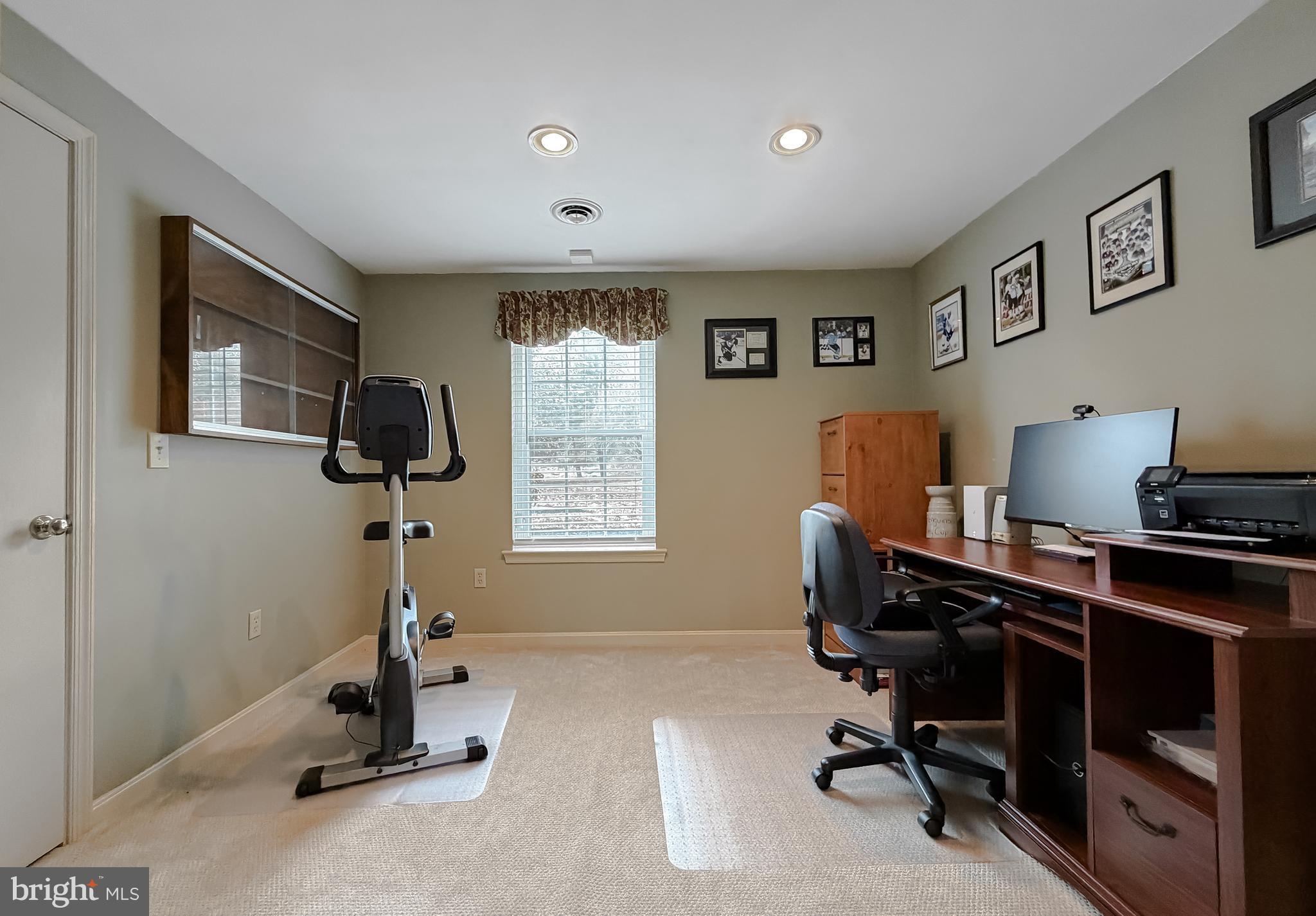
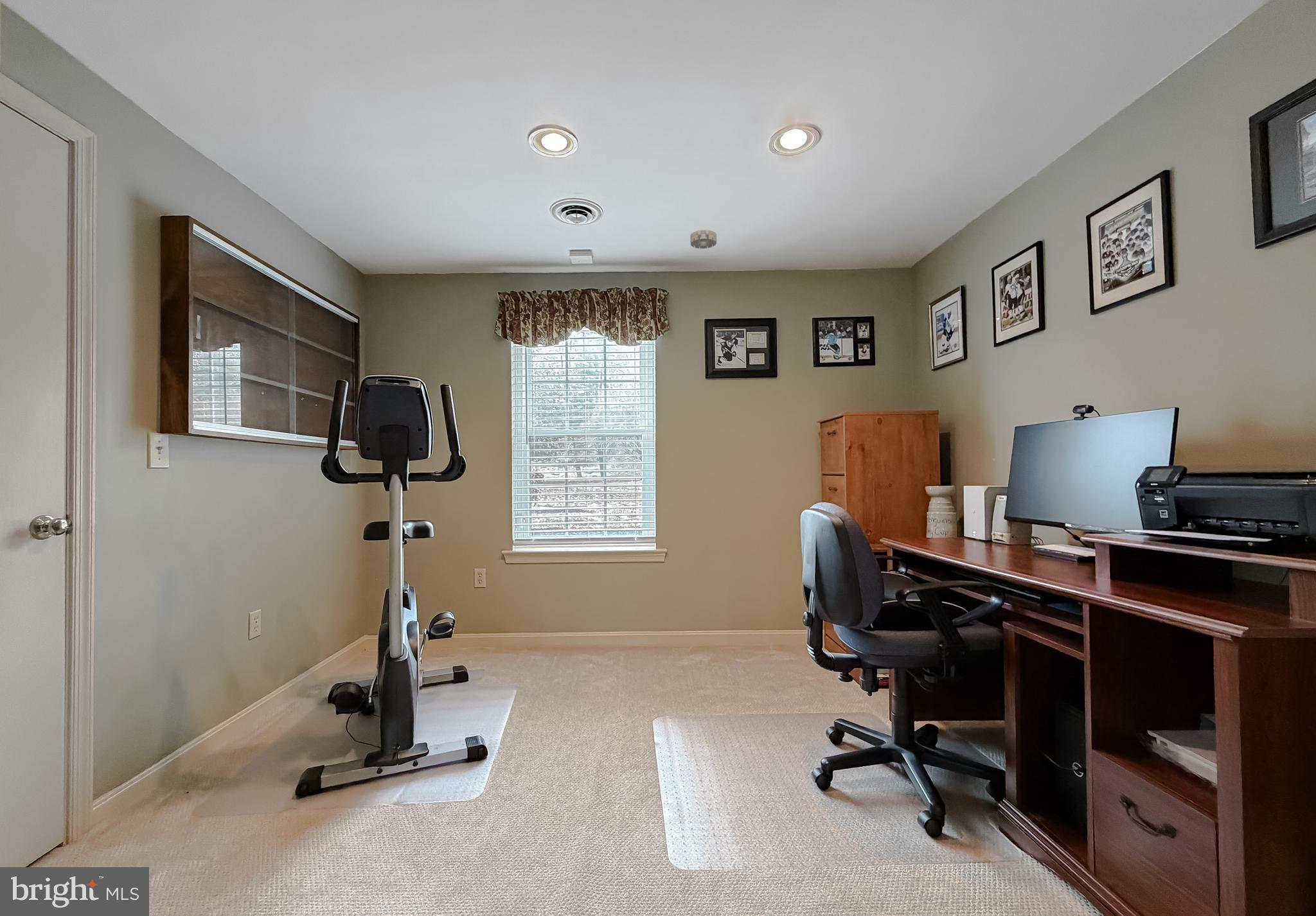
+ smoke detector [689,229,717,249]
